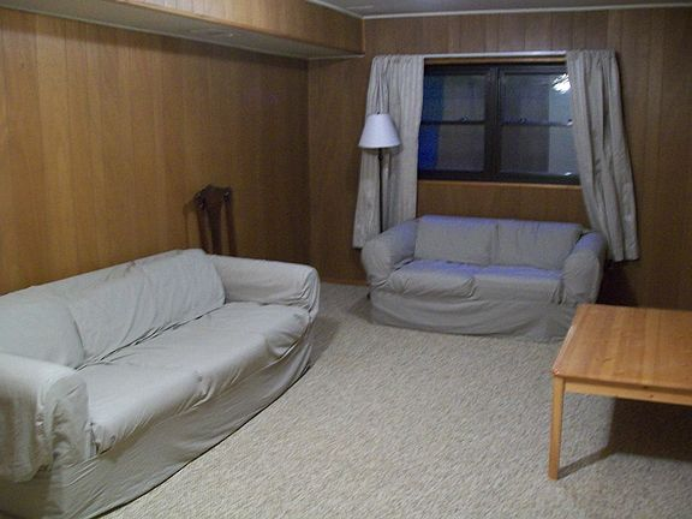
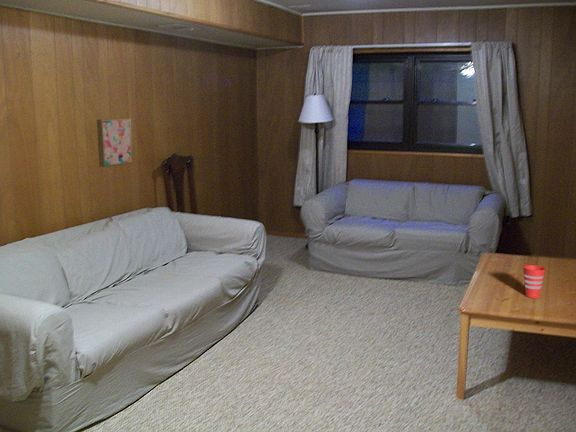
+ cup [522,264,546,299]
+ wall art [96,118,134,168]
